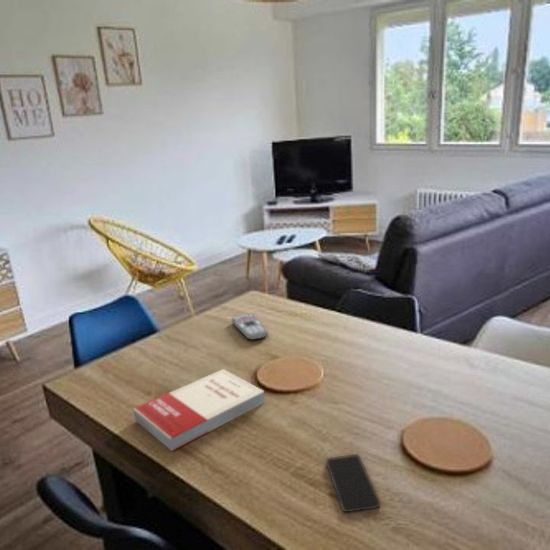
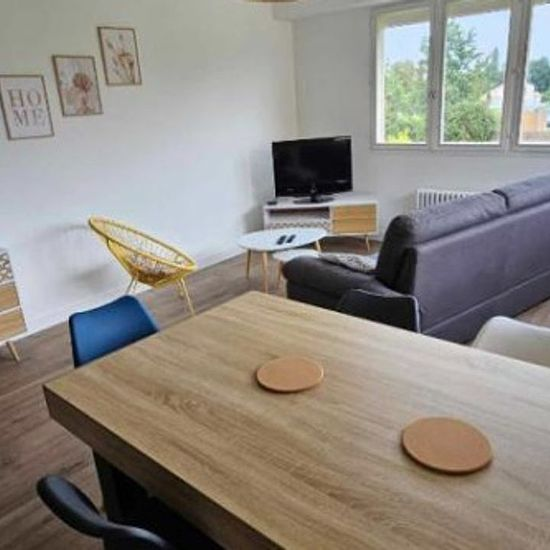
- smartphone [325,453,381,513]
- book [132,368,266,452]
- remote control [230,312,269,341]
